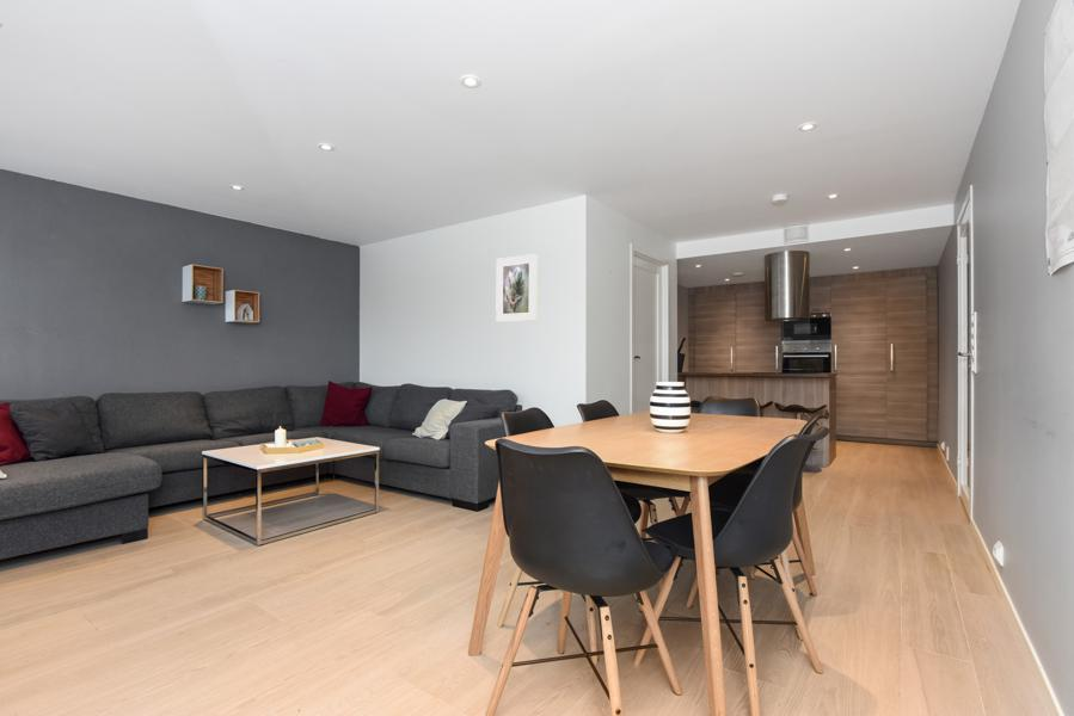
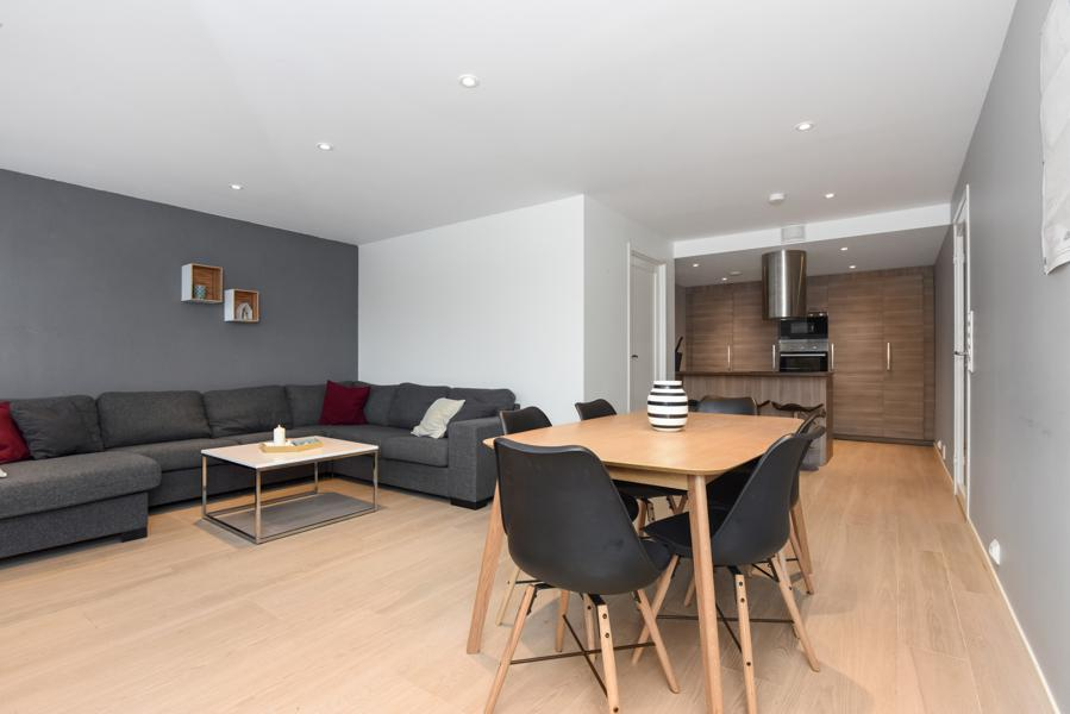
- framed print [495,253,538,323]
